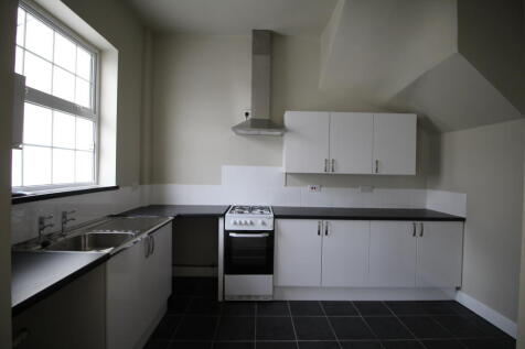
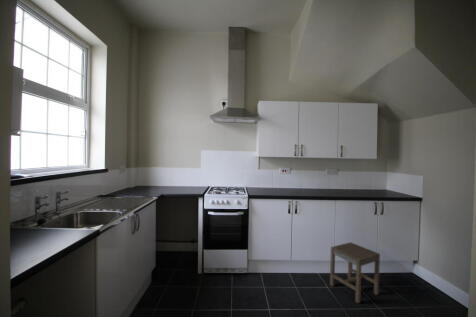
+ stool [329,241,381,304]
